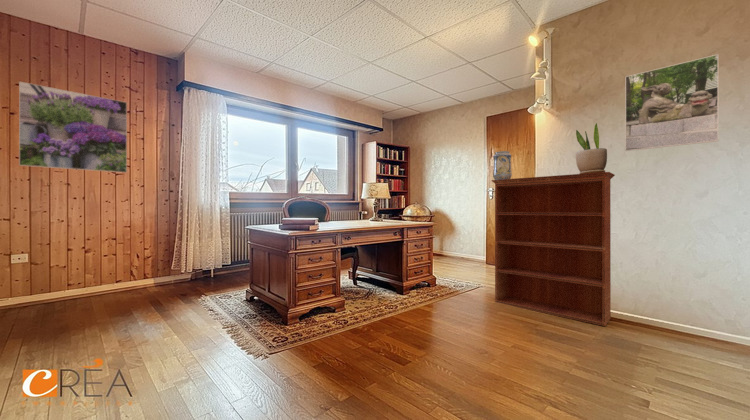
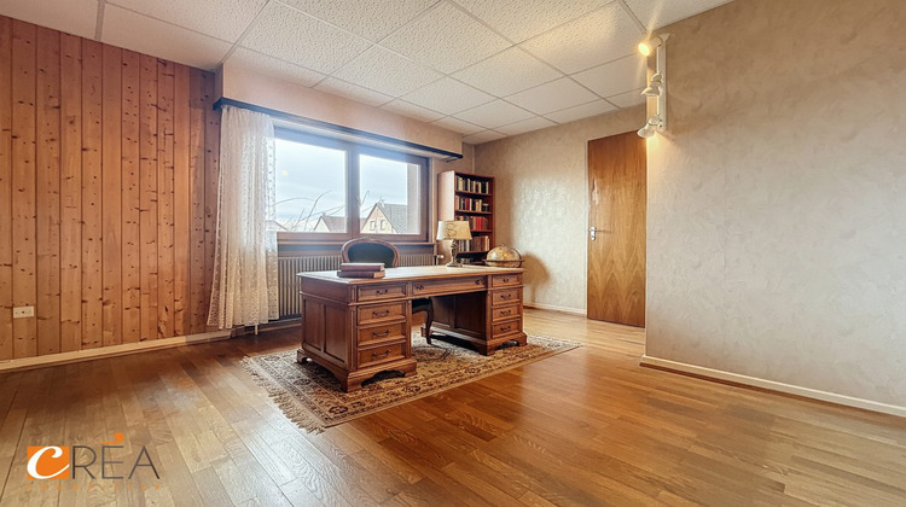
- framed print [18,81,128,174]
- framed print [624,53,719,152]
- potted plant [575,122,608,174]
- bookcase [490,171,616,327]
- decorative vase [492,150,513,180]
